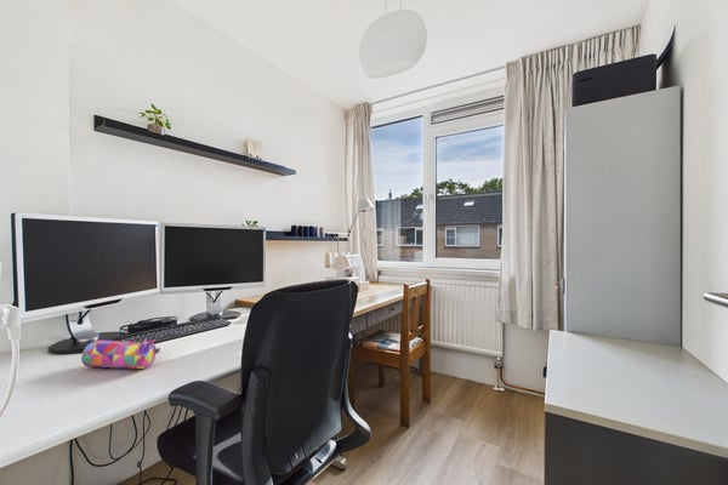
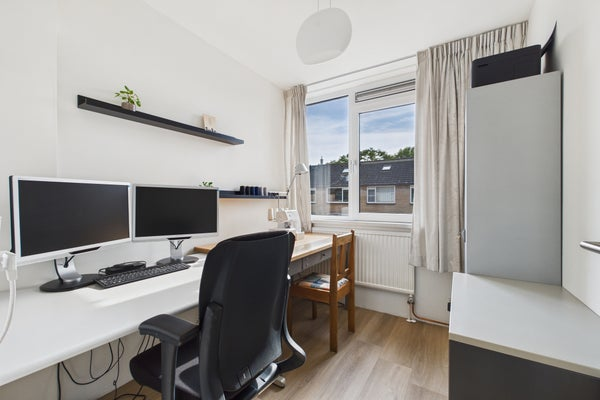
- pencil case [80,338,161,370]
